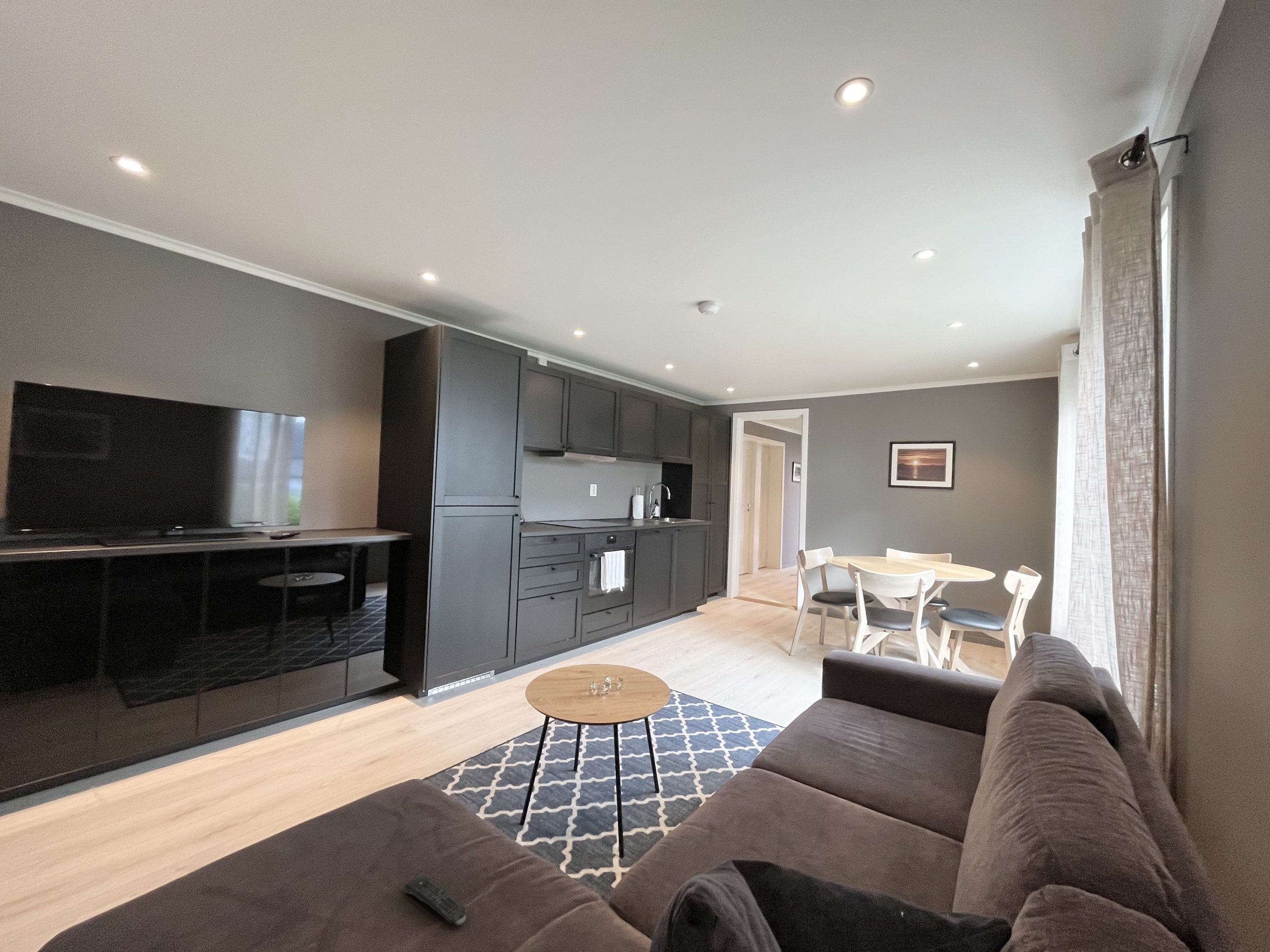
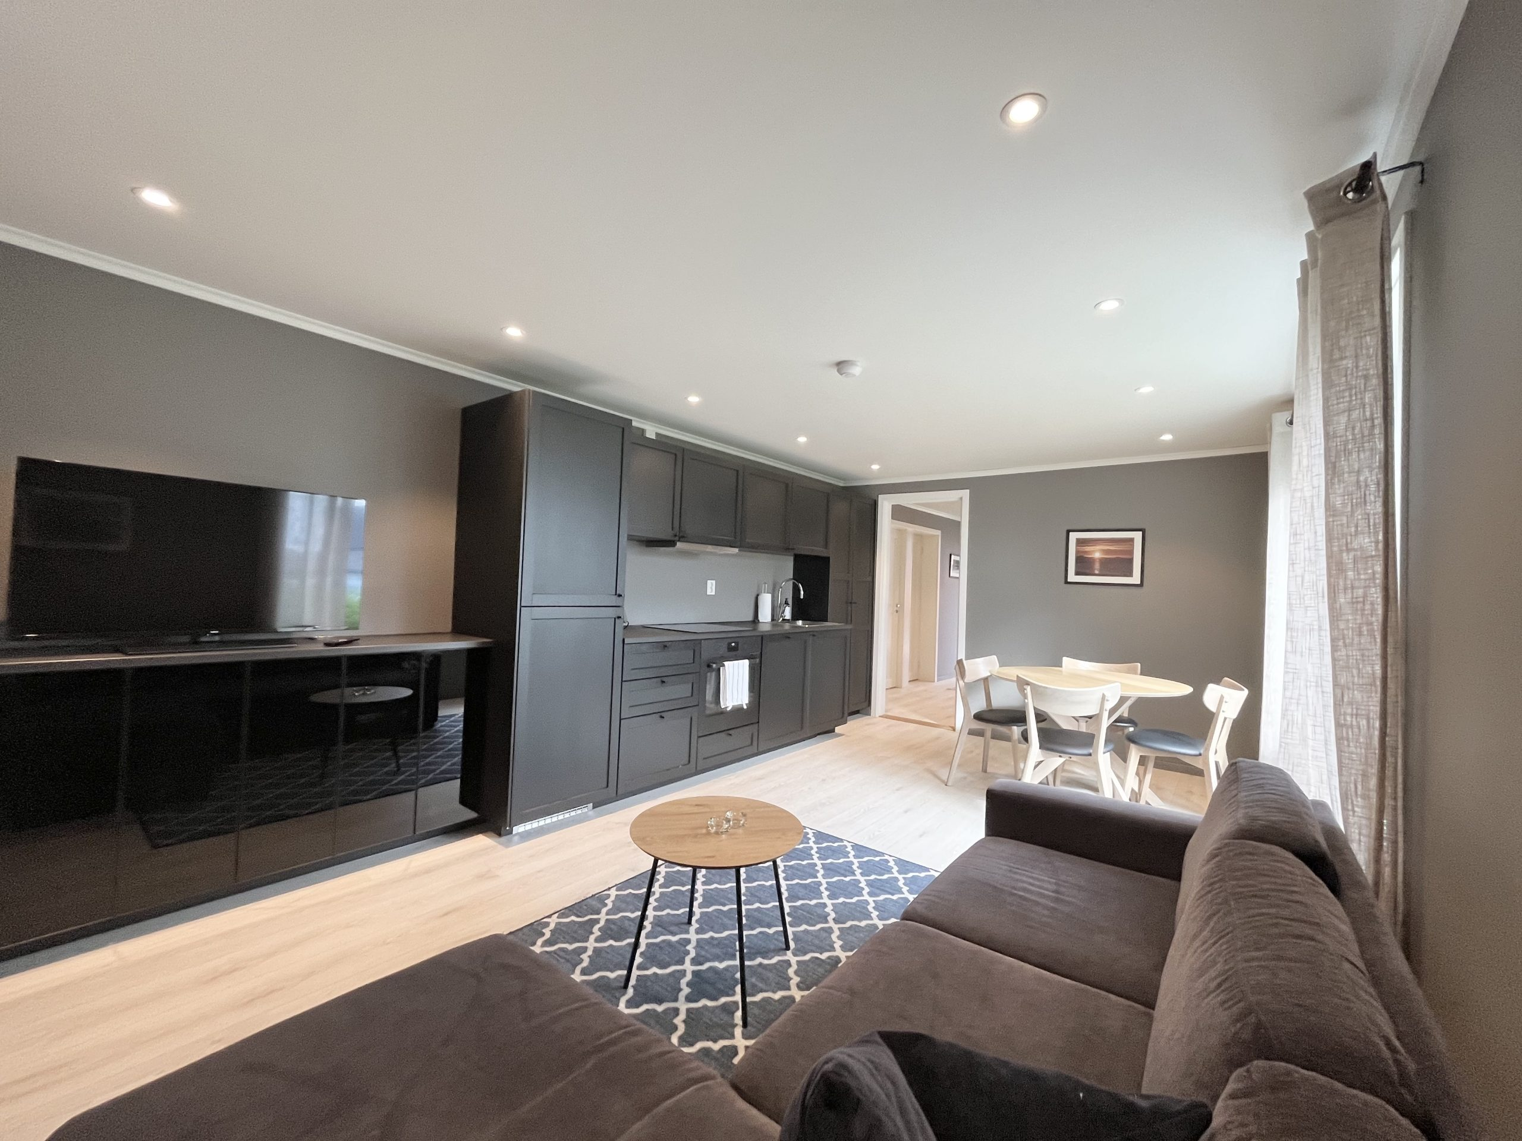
- remote control [404,873,467,926]
